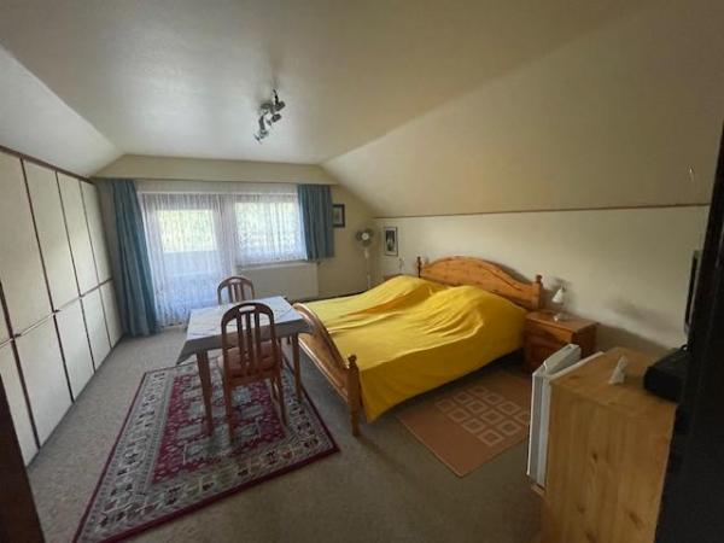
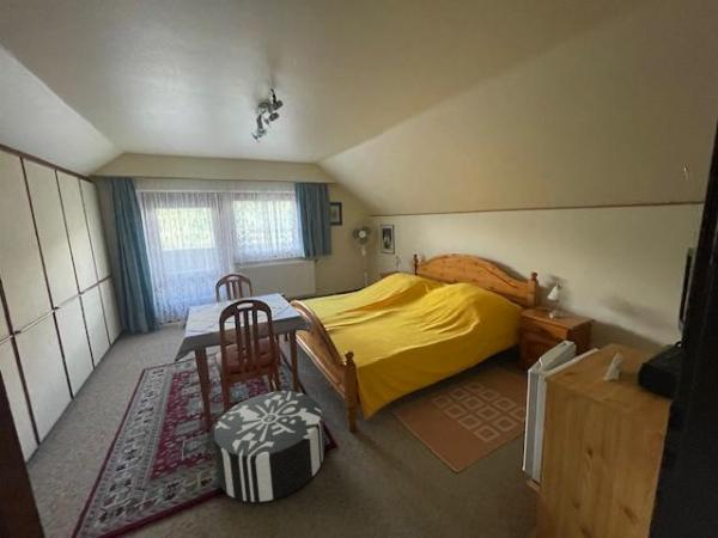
+ pouf [212,390,325,503]
